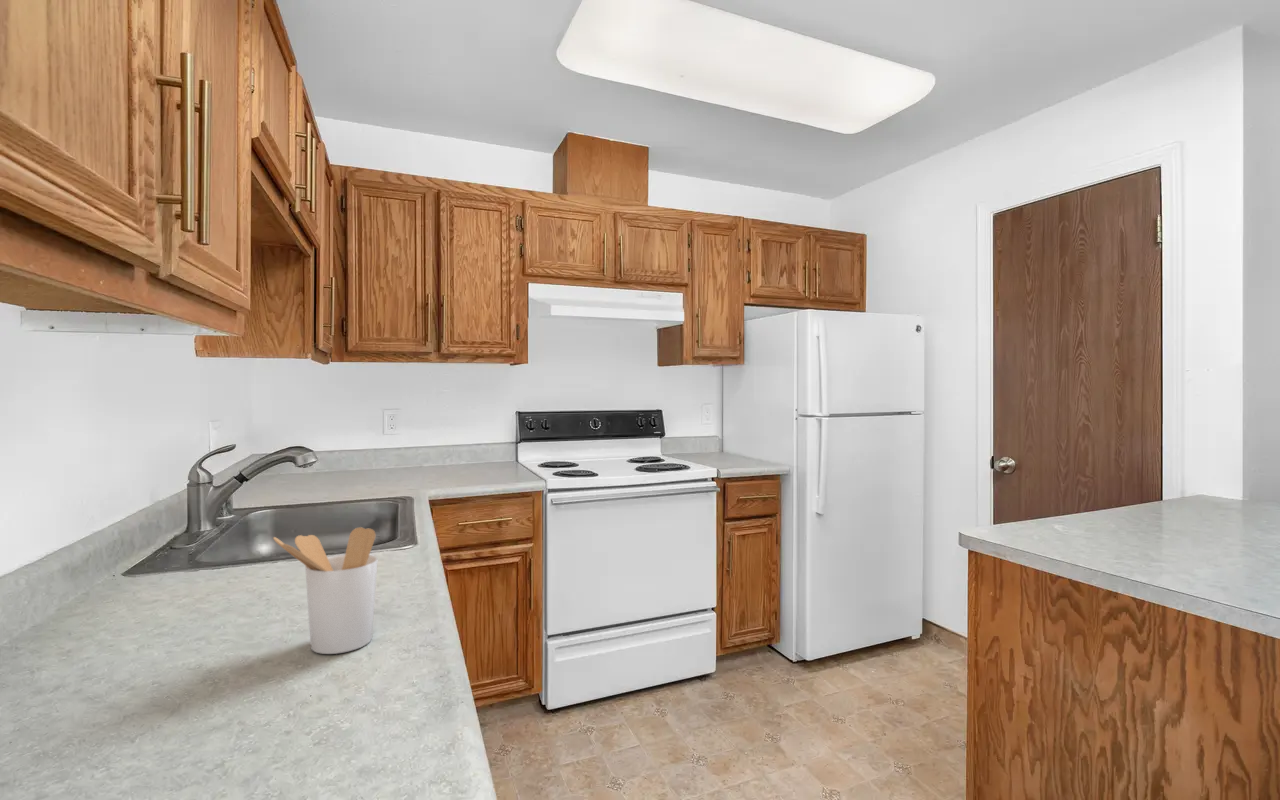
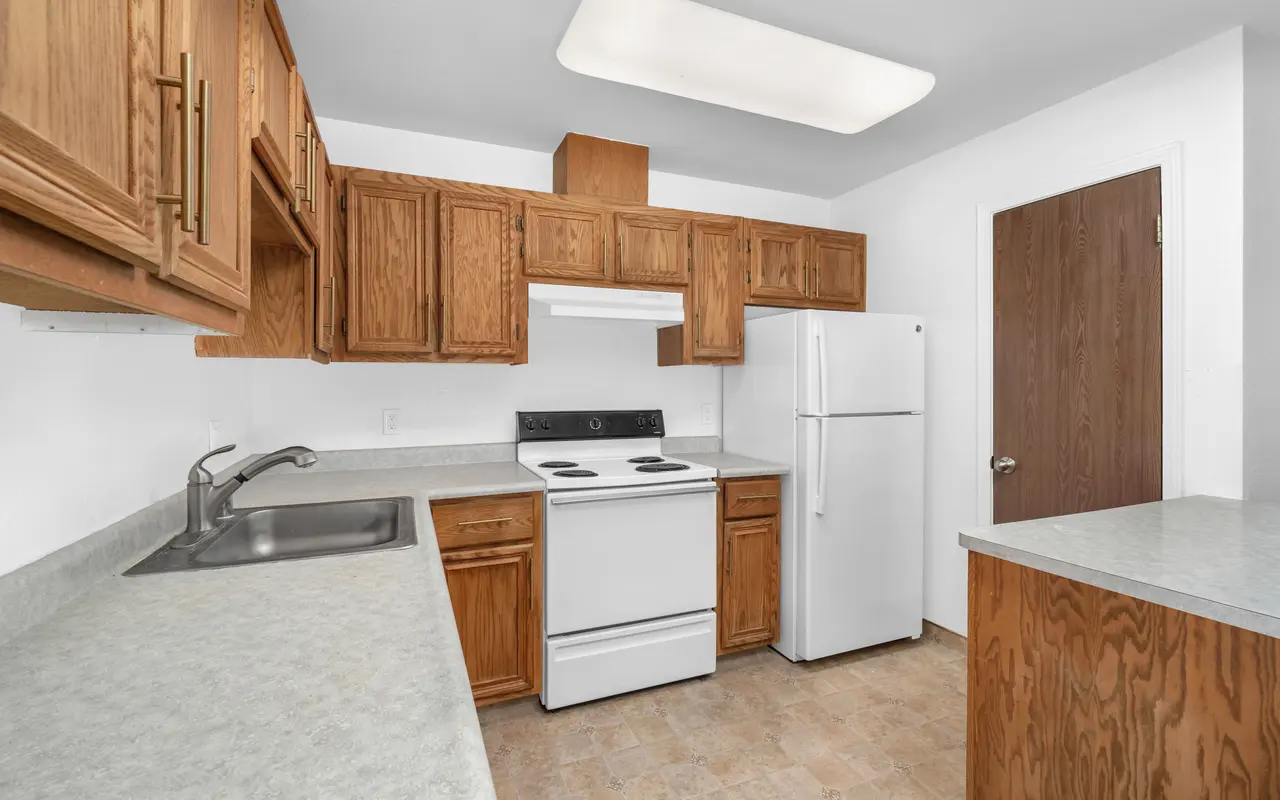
- utensil holder [272,526,379,655]
